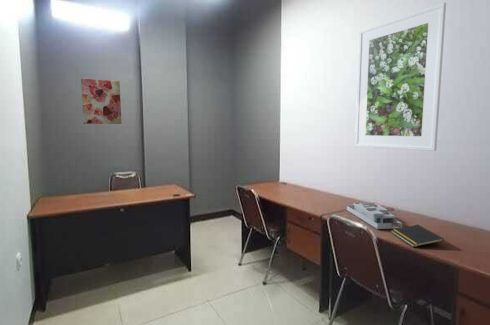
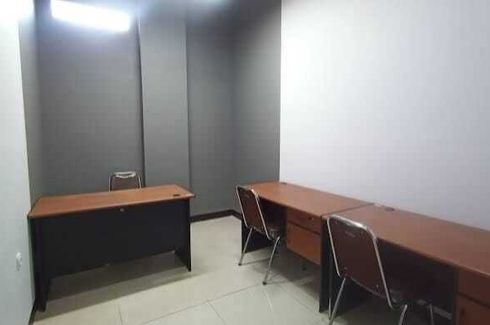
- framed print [354,2,447,152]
- desk organizer [346,202,403,230]
- wall art [80,77,122,125]
- notepad [390,224,445,248]
